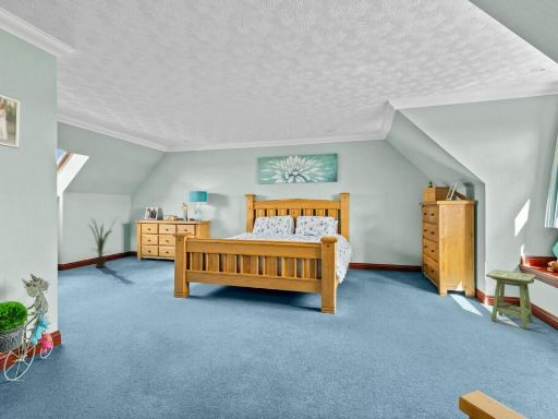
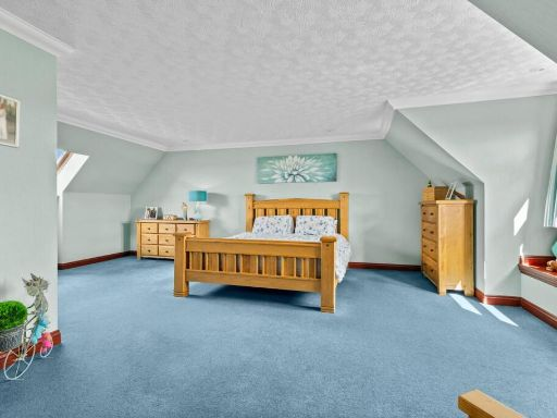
- house plant [87,216,118,268]
- side table [485,268,537,331]
